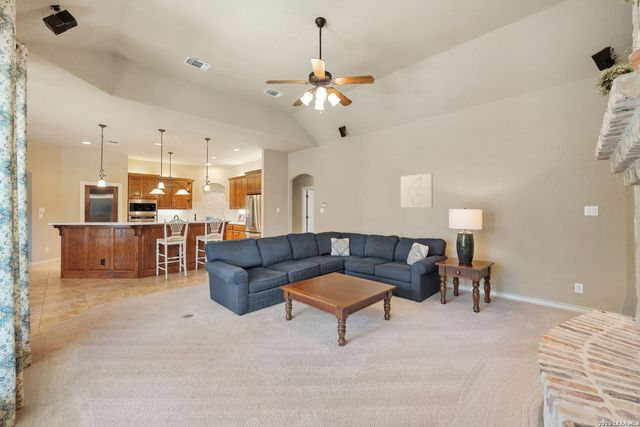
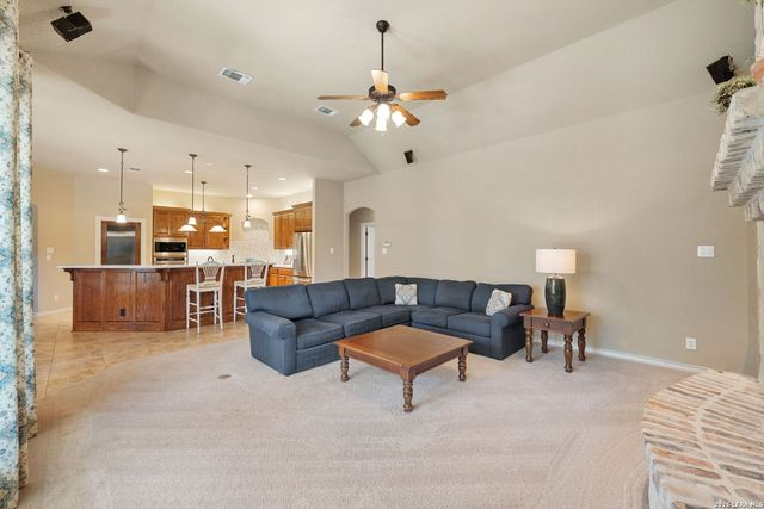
- wall art [400,172,434,209]
